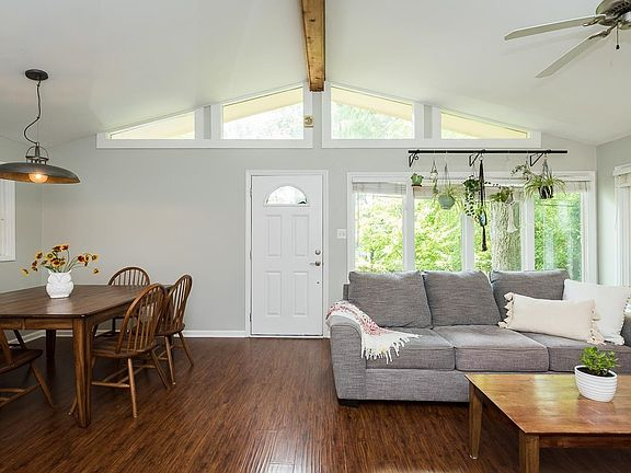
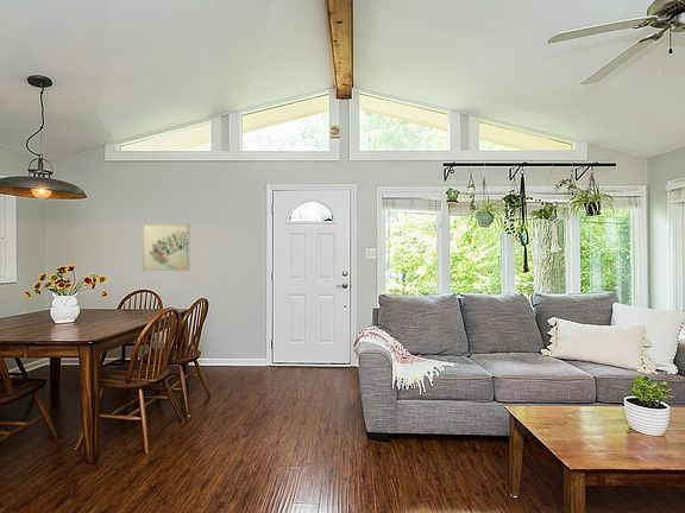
+ wall art [142,223,191,272]
